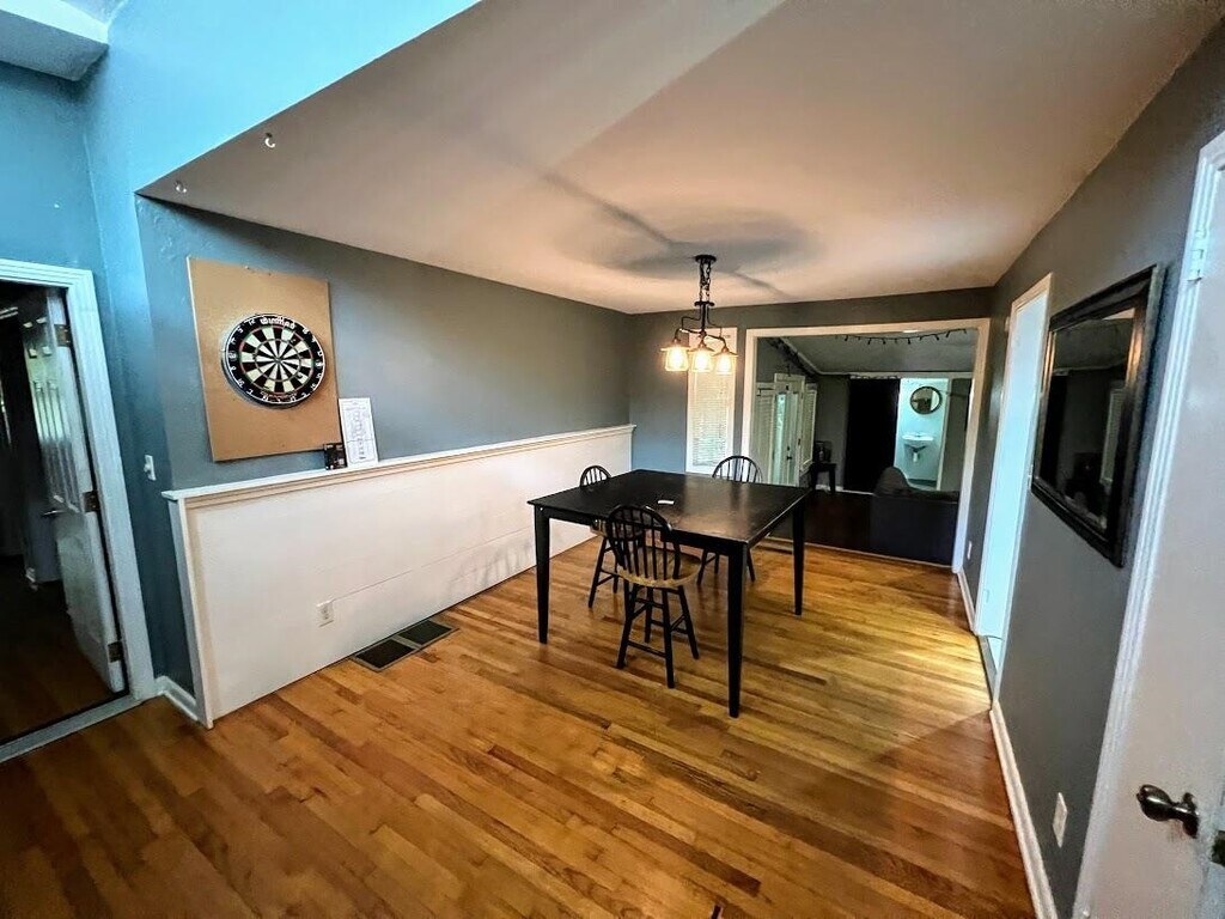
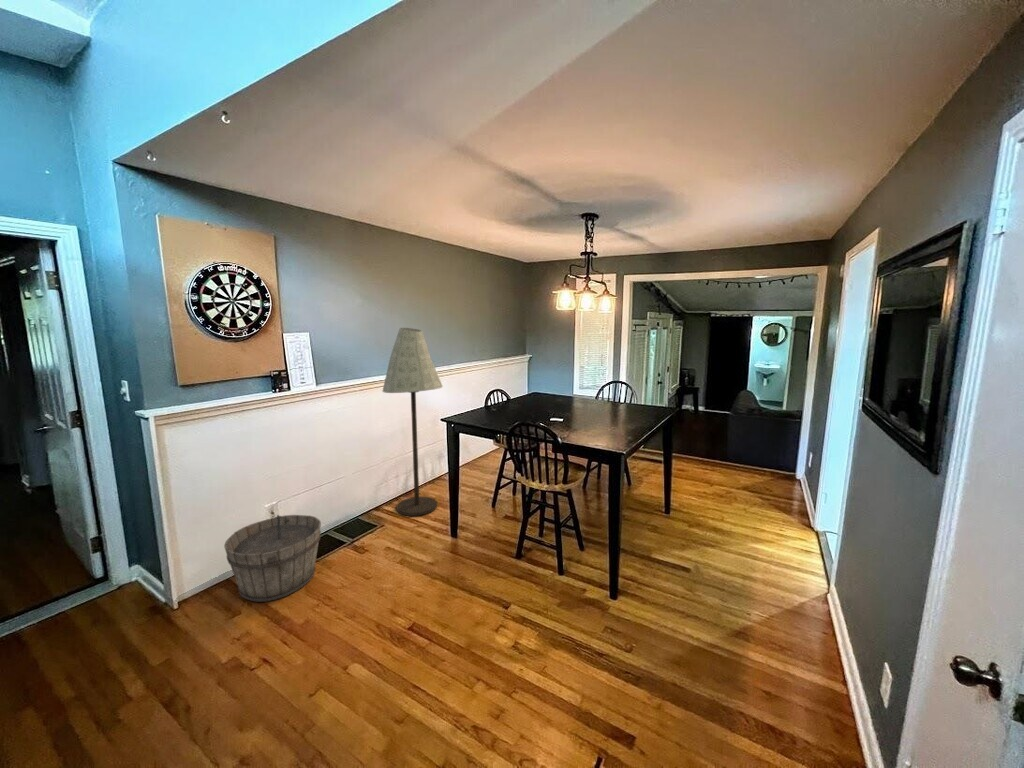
+ wooden bucket [223,511,322,603]
+ floor lamp [381,327,444,517]
